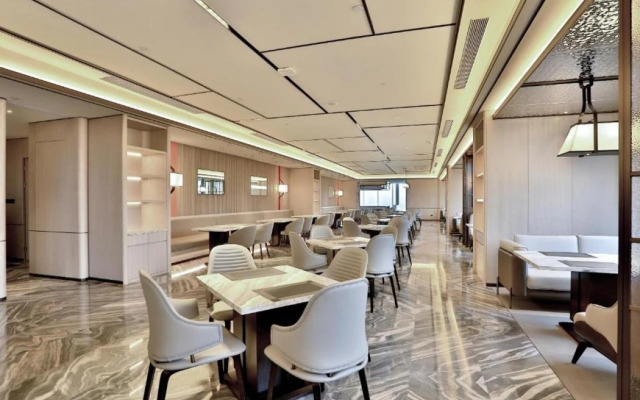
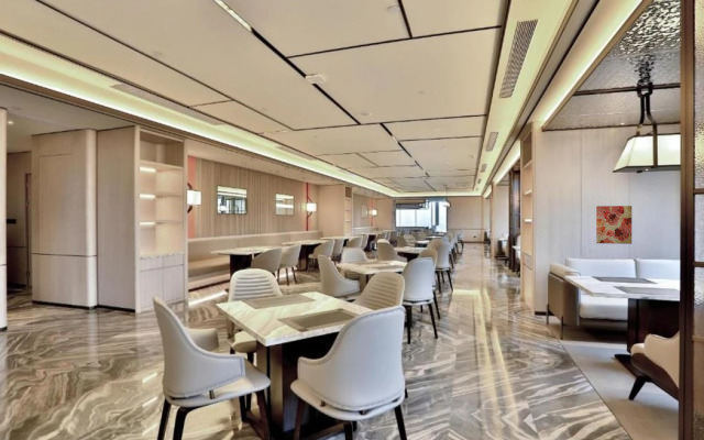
+ wall art [595,205,632,245]
